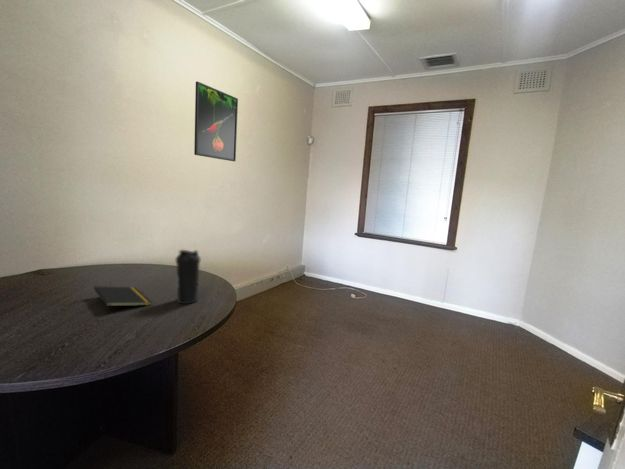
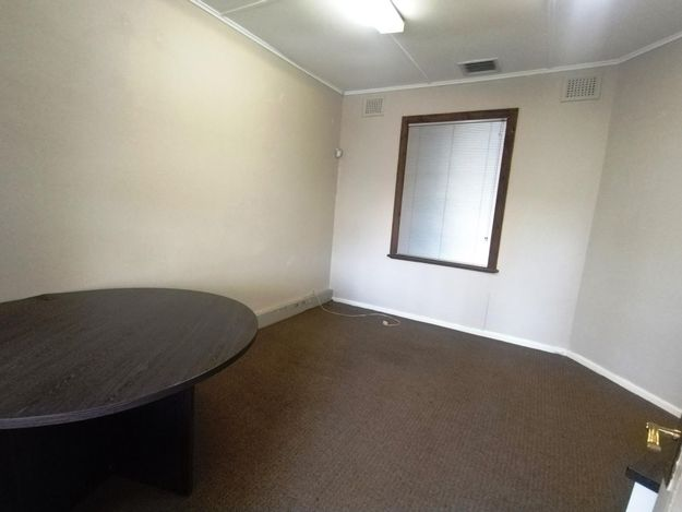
- water bottle [175,249,201,305]
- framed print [193,80,239,162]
- notepad [93,285,153,315]
